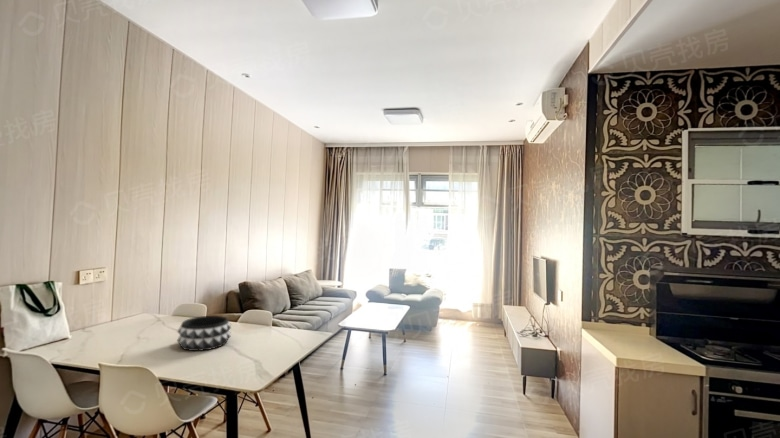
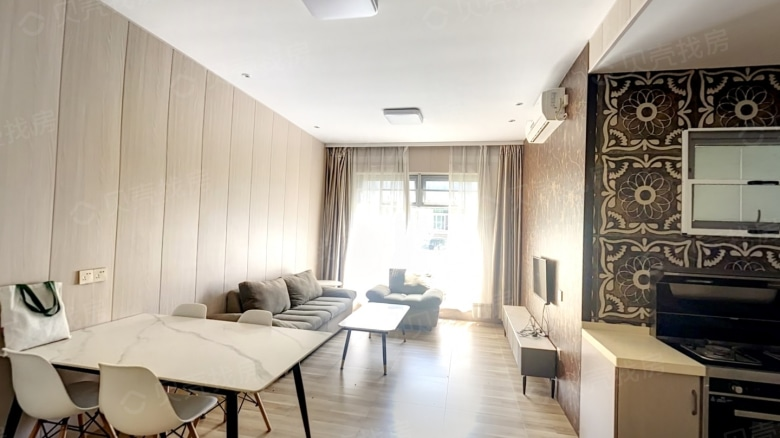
- decorative bowl [176,315,232,352]
